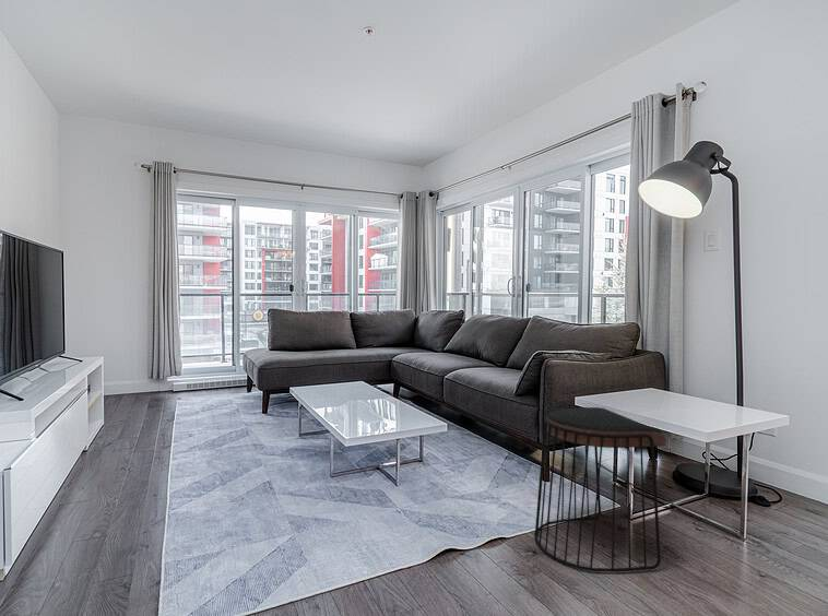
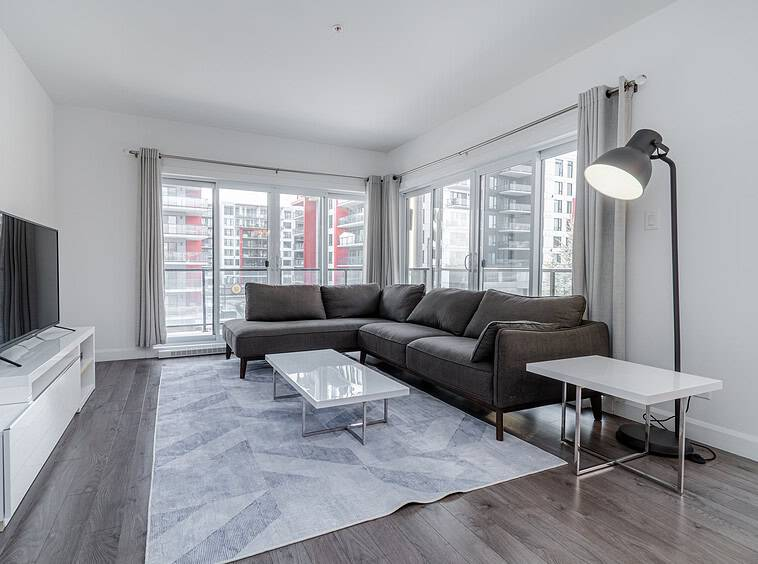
- stool [533,406,667,573]
